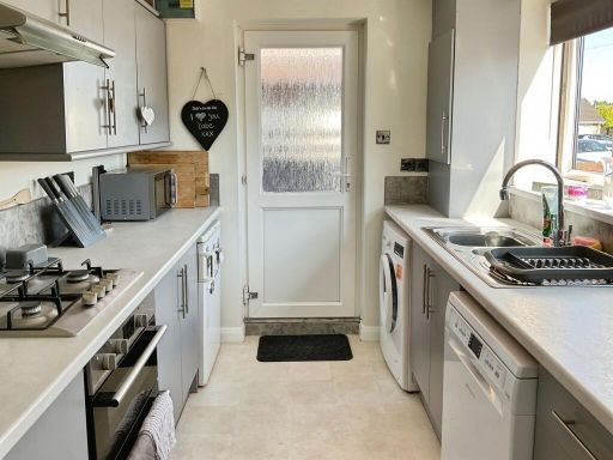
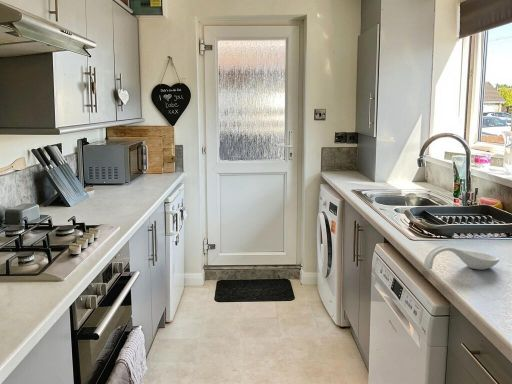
+ spoon rest [423,245,500,271]
